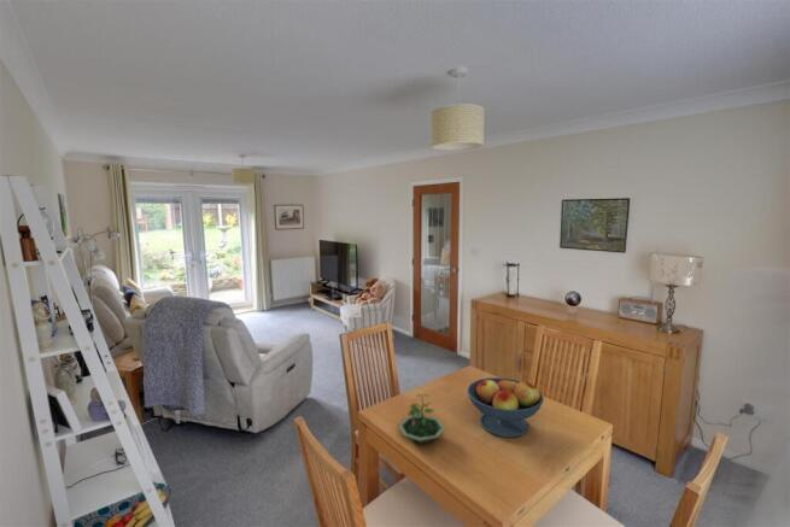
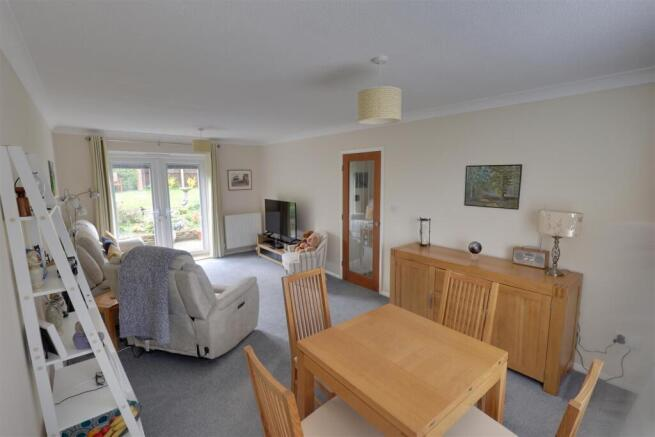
- fruit bowl [467,376,544,438]
- terrarium [397,393,446,445]
